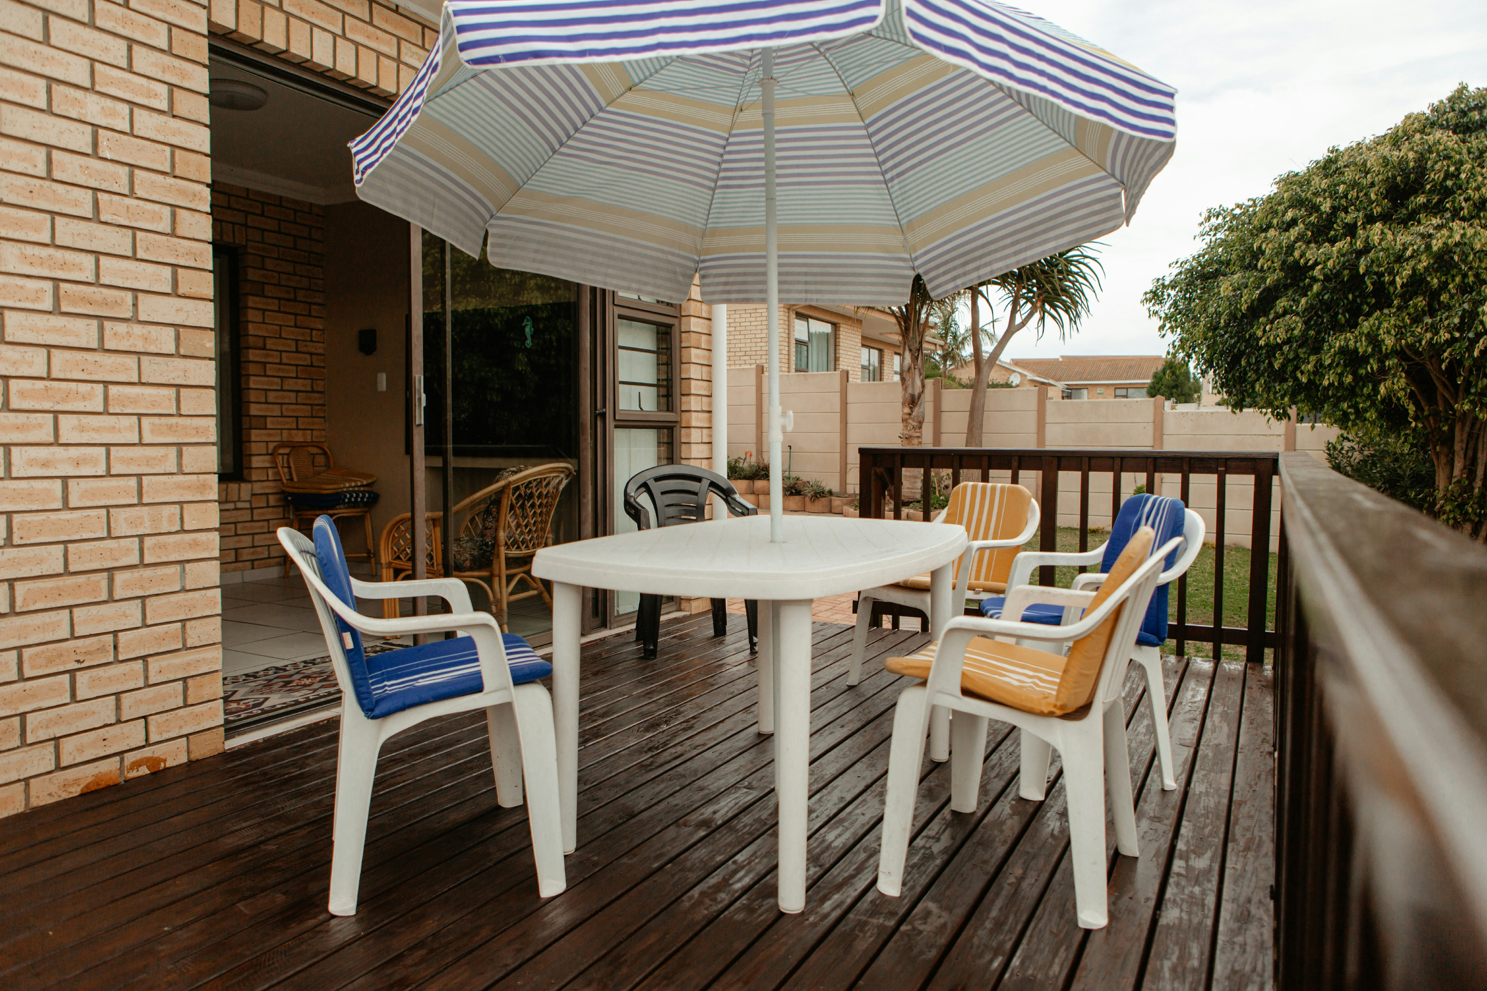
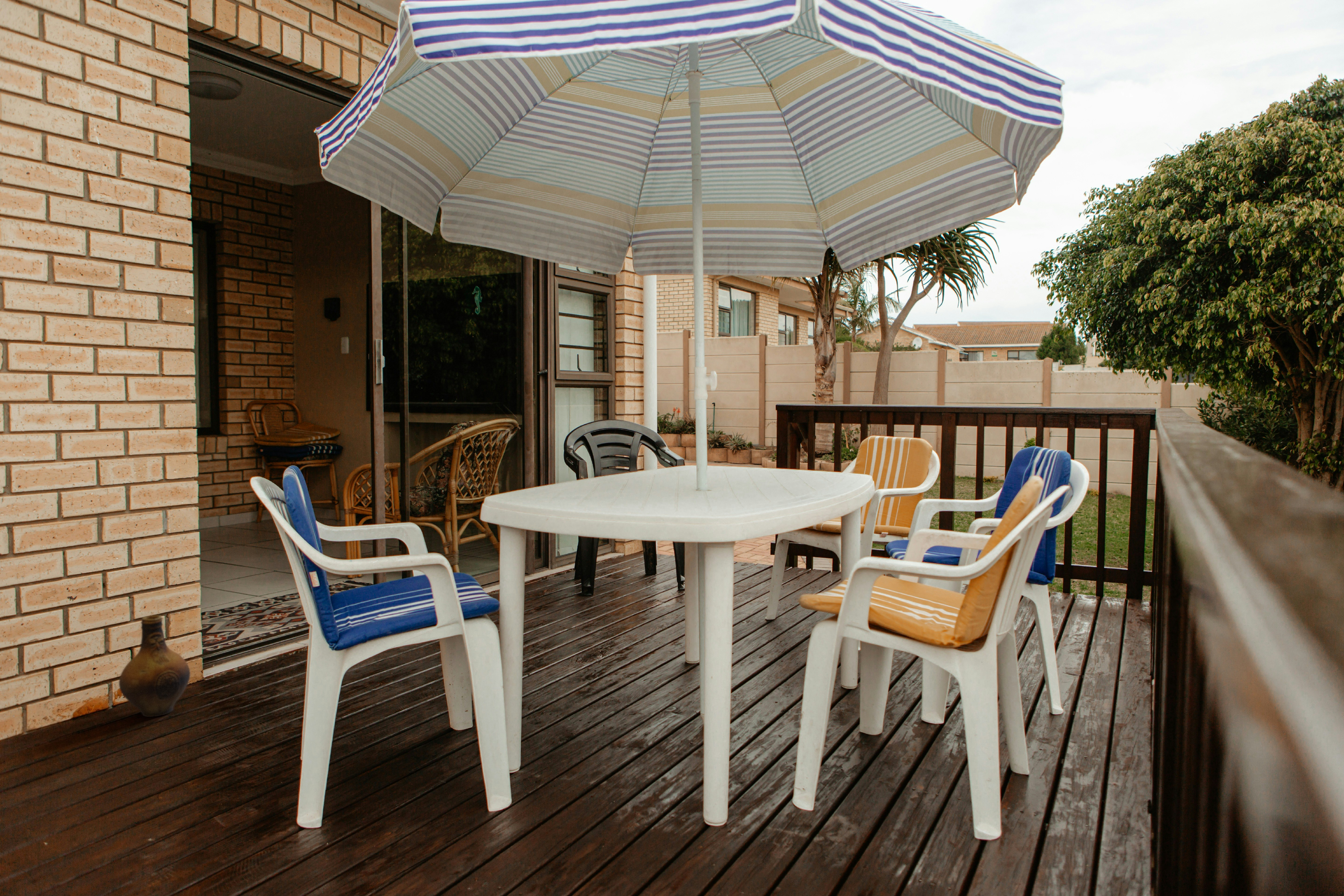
+ ceramic jug [118,615,191,717]
